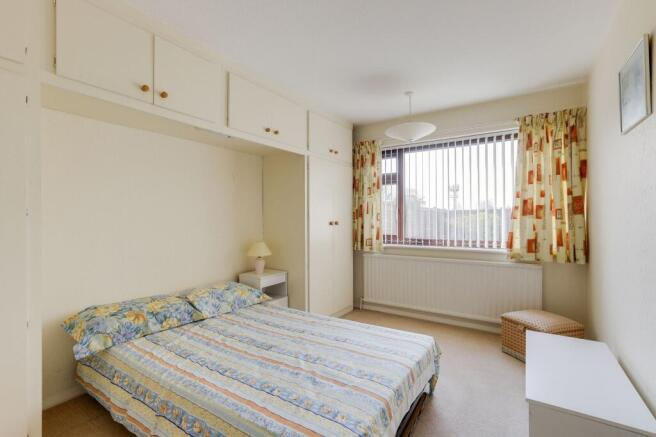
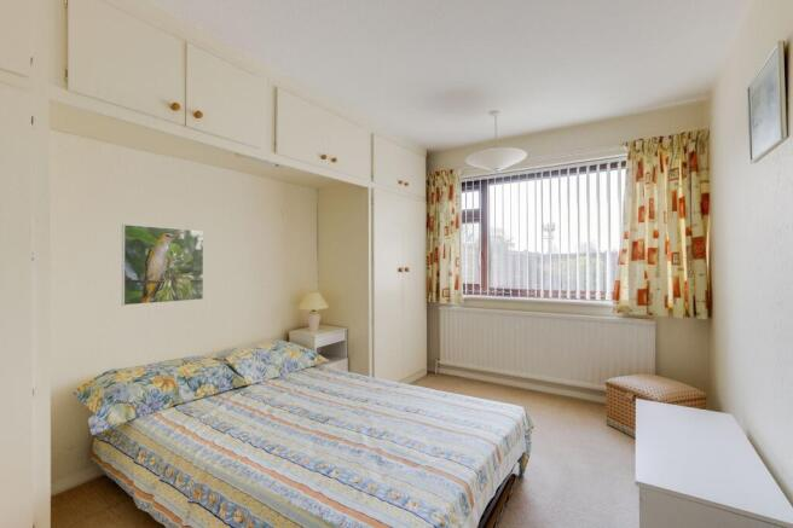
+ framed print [121,224,204,307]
